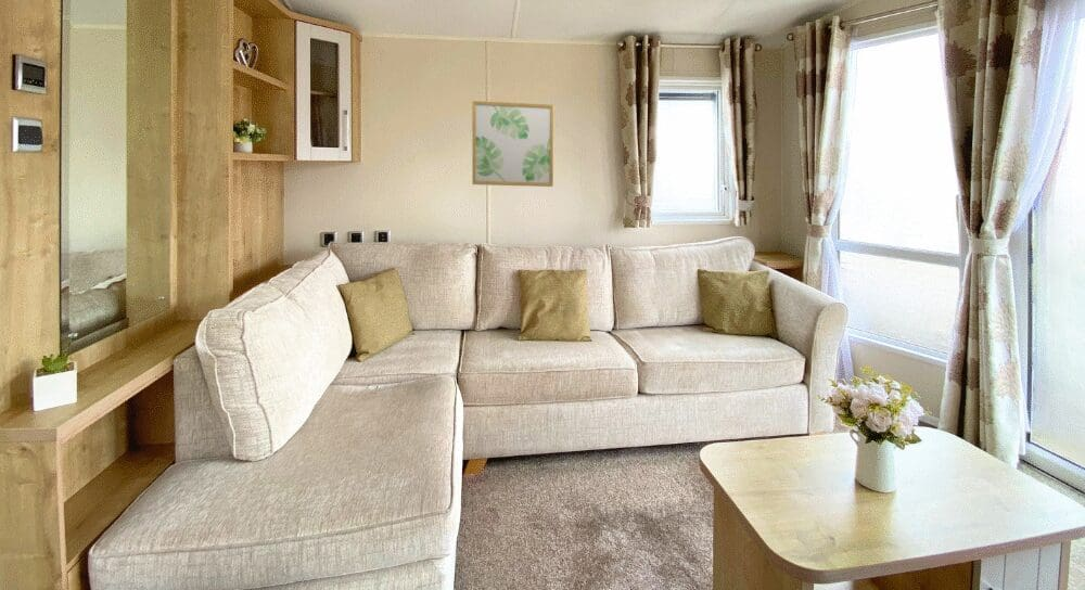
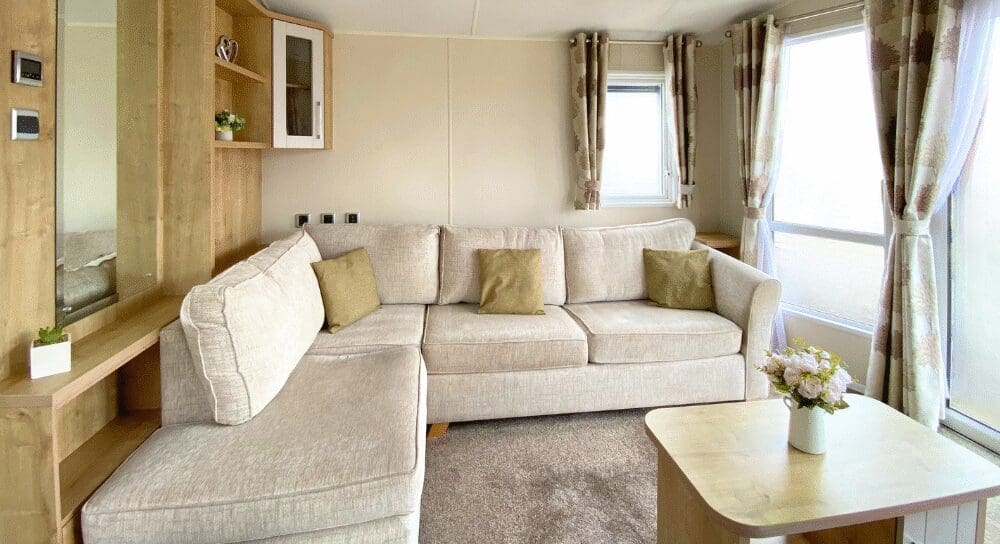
- wall art [471,100,554,188]
